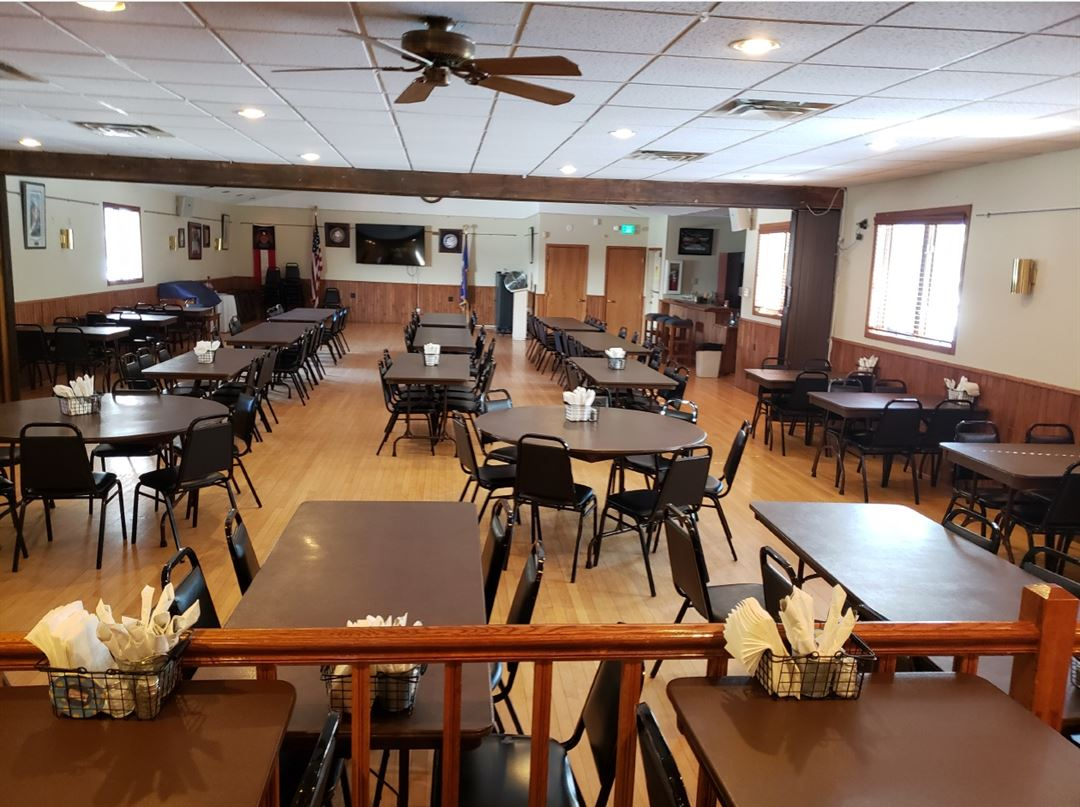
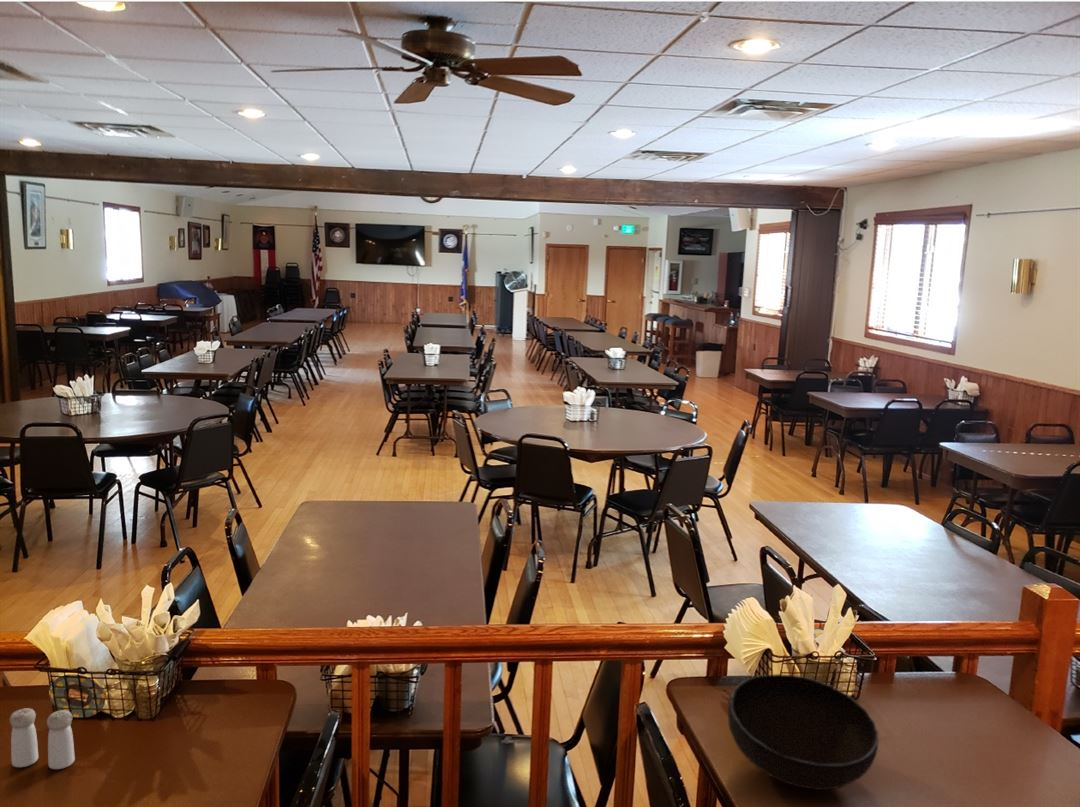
+ bowl [727,673,880,791]
+ salt and pepper shaker [9,707,76,770]
